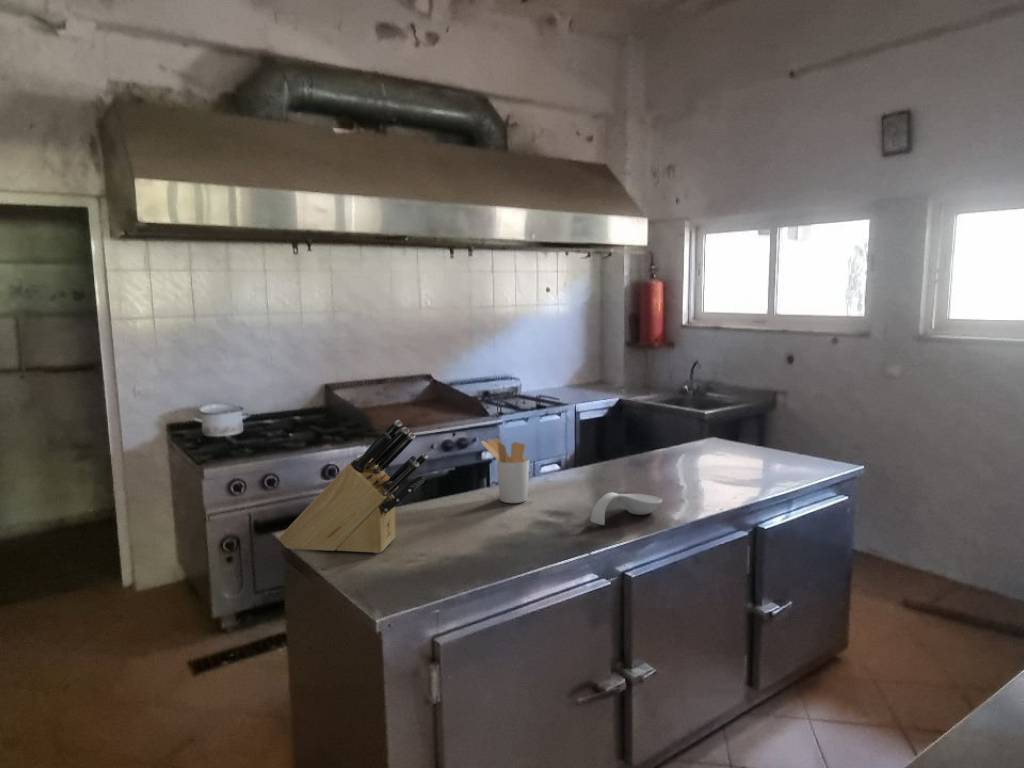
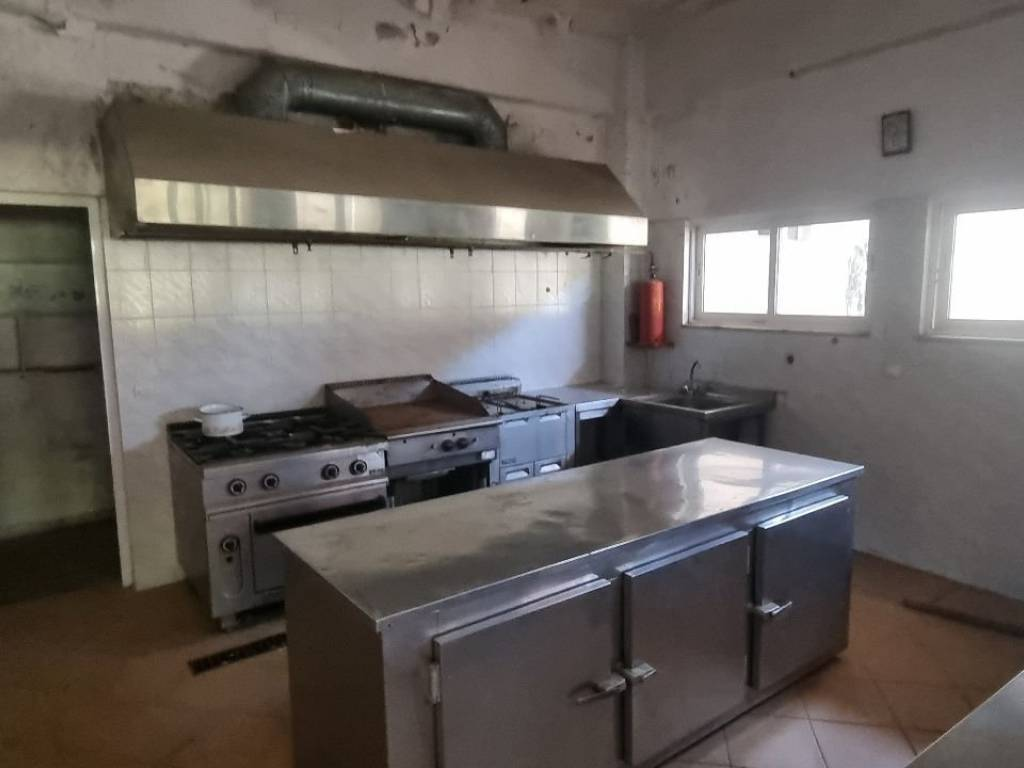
- knife block [277,419,429,554]
- spoon rest [590,491,663,526]
- utensil holder [480,437,530,504]
